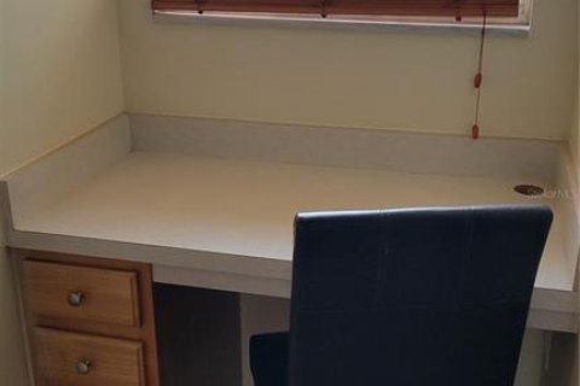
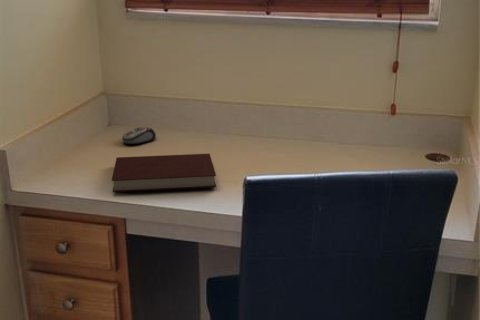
+ computer mouse [121,125,157,145]
+ notebook [111,153,217,193]
